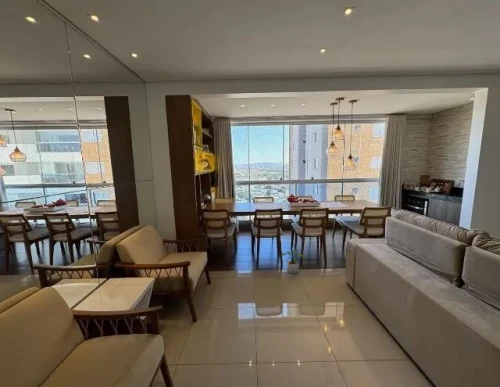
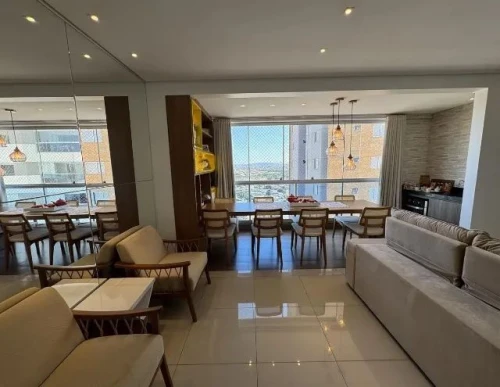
- potted plant [279,250,306,274]
